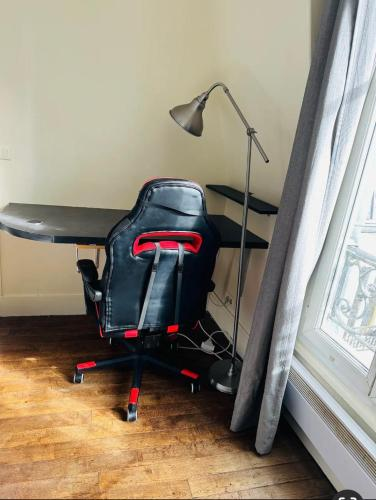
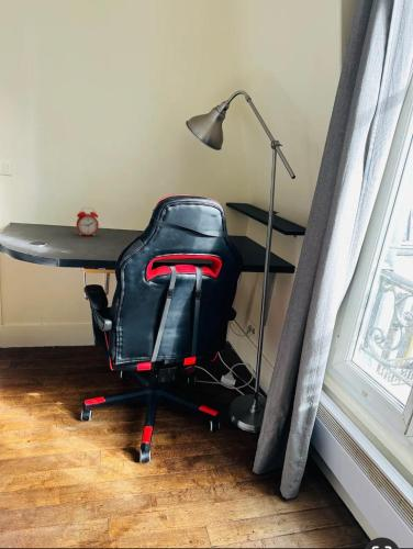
+ alarm clock [76,206,100,236]
